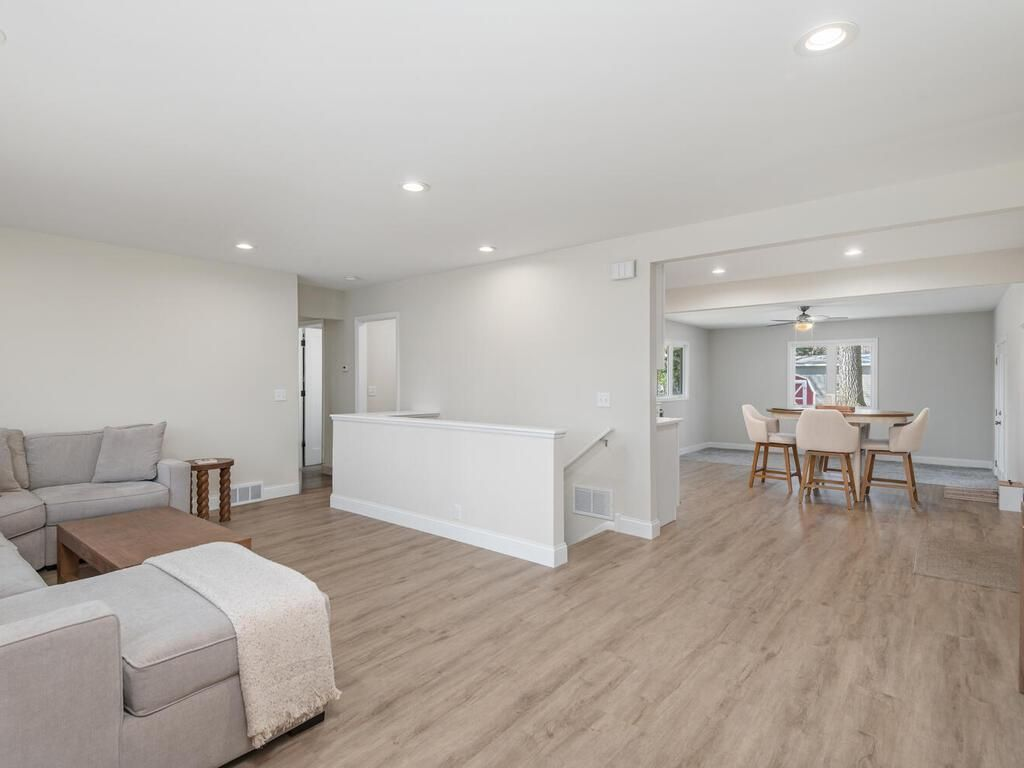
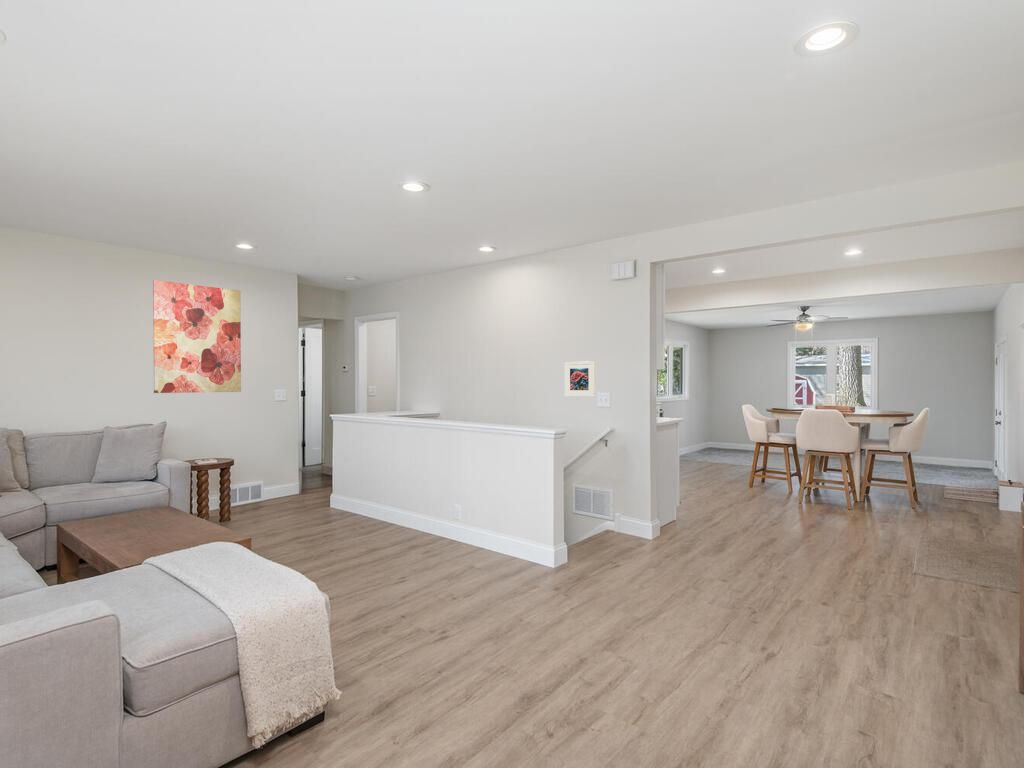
+ wall art [152,279,242,394]
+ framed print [563,360,596,398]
